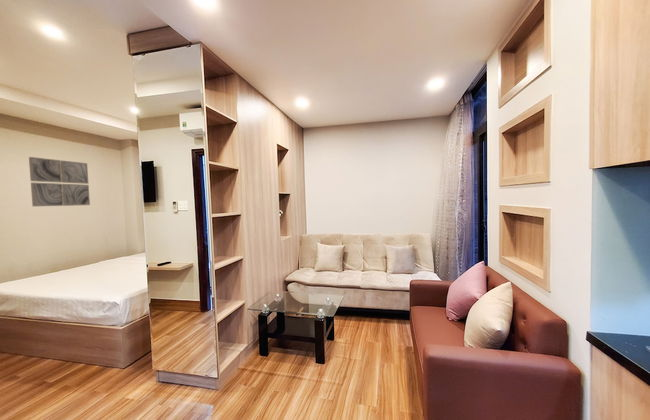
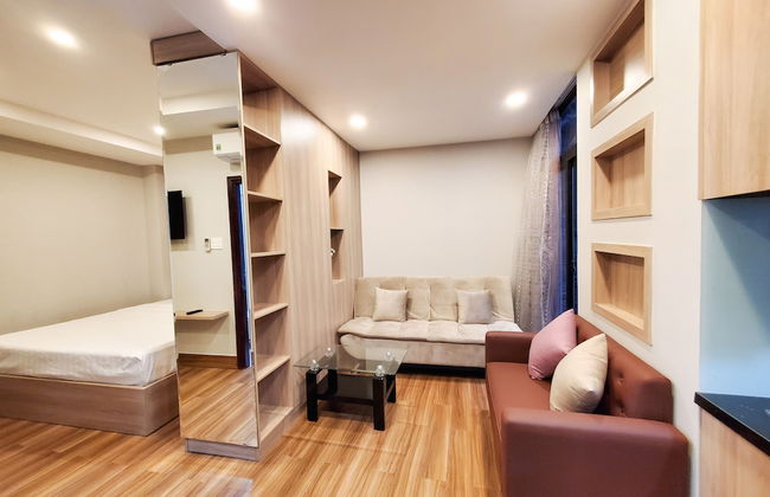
- wall art [28,156,91,208]
